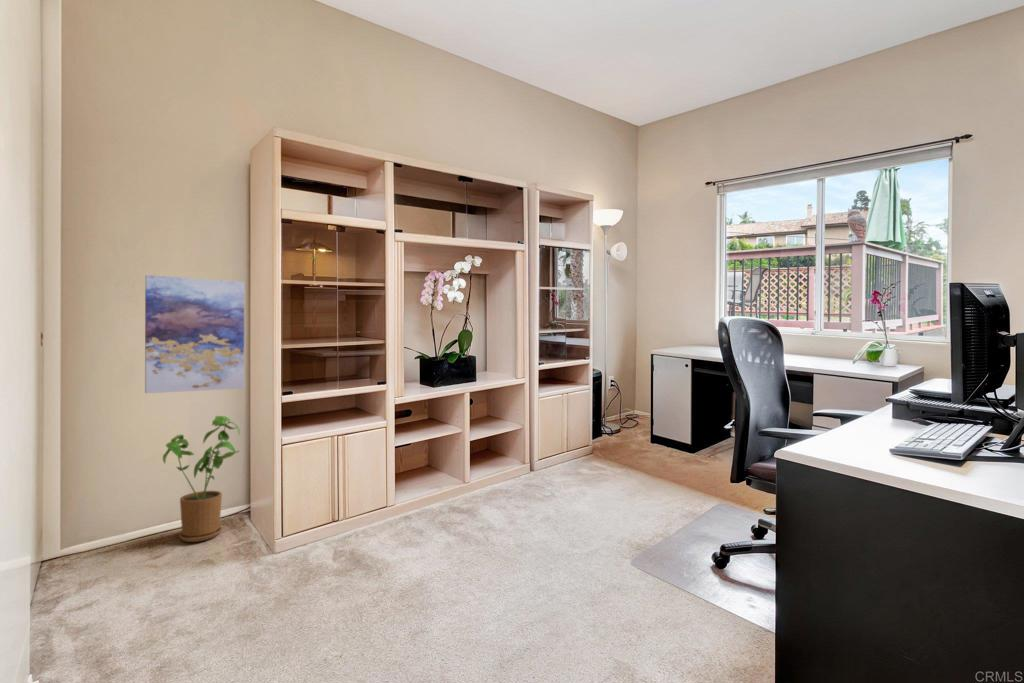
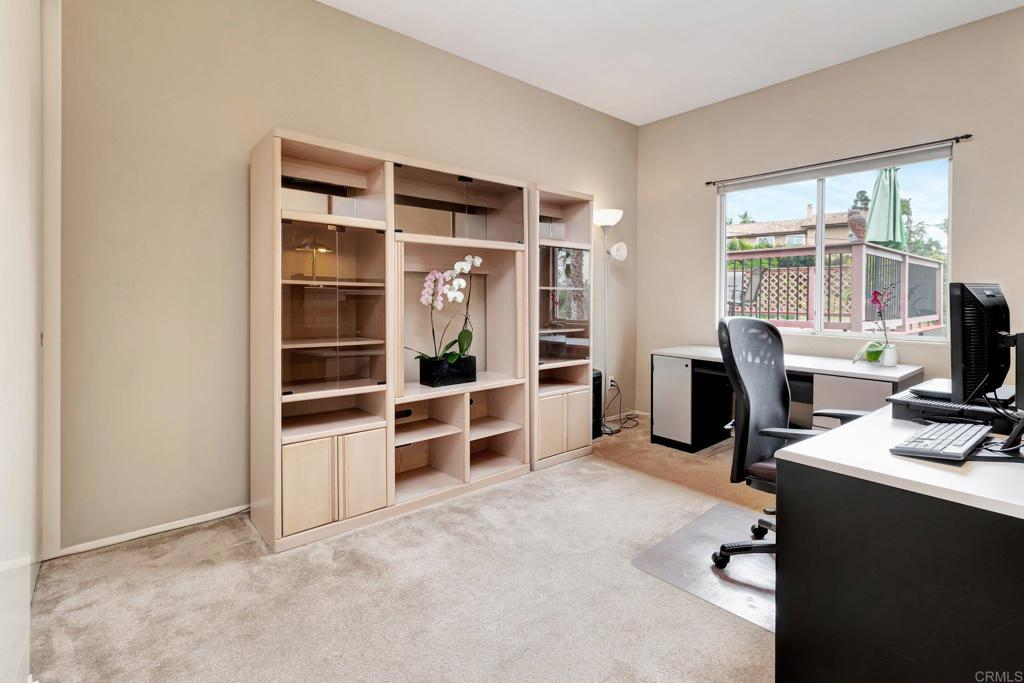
- wall art [144,274,245,394]
- house plant [162,415,241,543]
